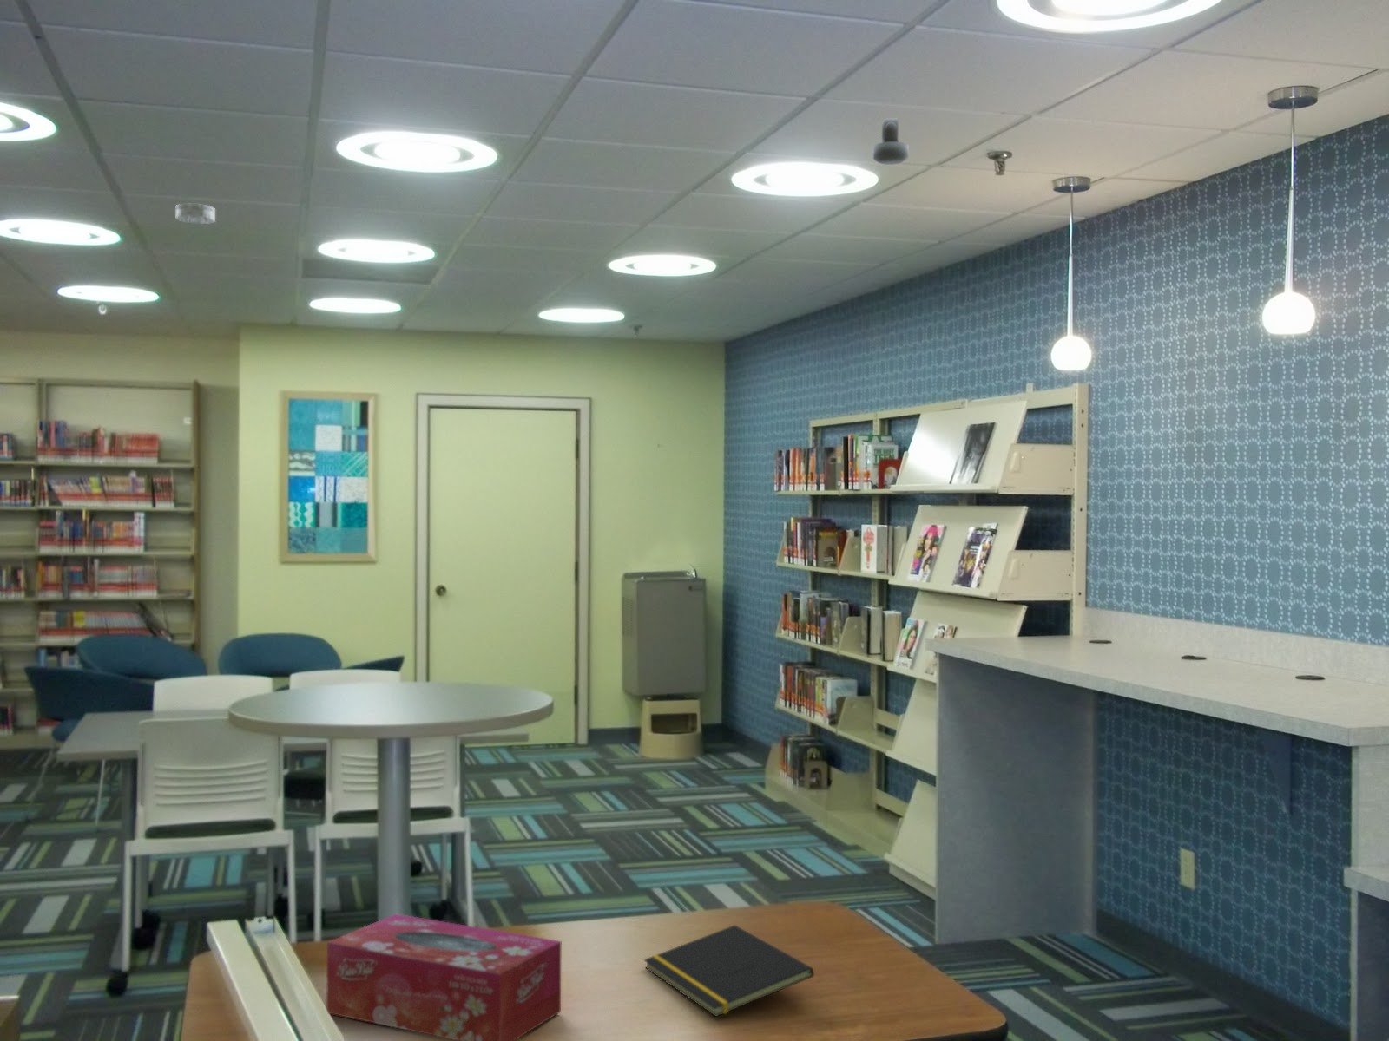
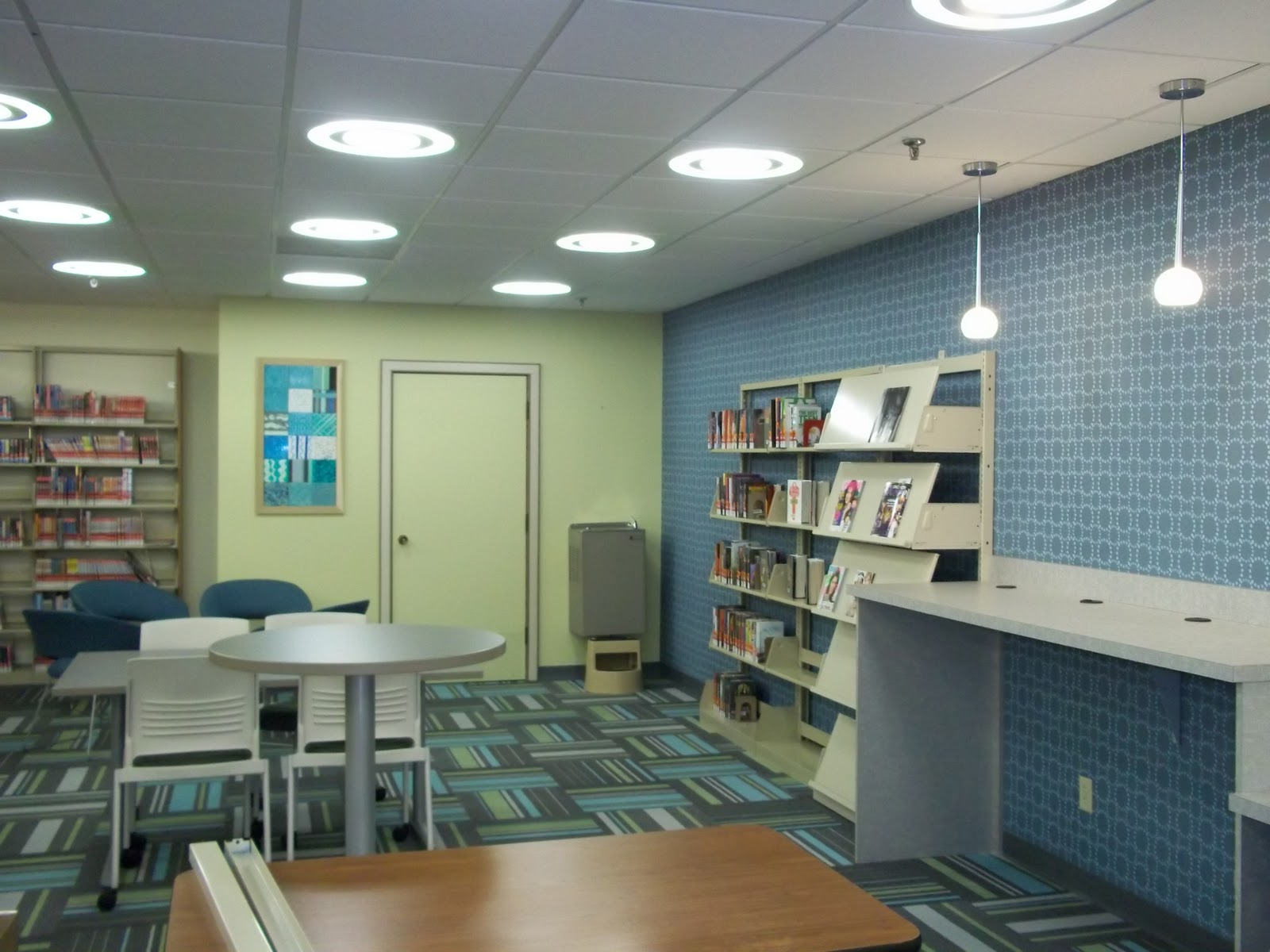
- smoke detector [175,202,217,224]
- security camera [873,117,910,166]
- notepad [643,924,815,1018]
- tissue box [326,913,562,1041]
